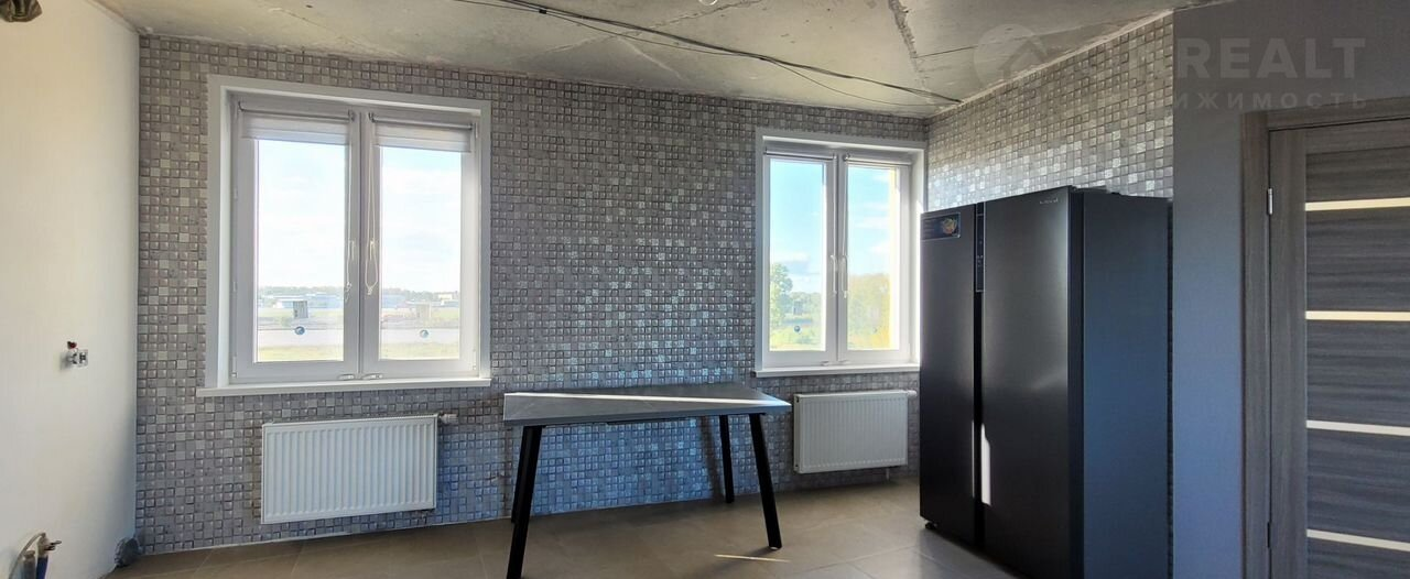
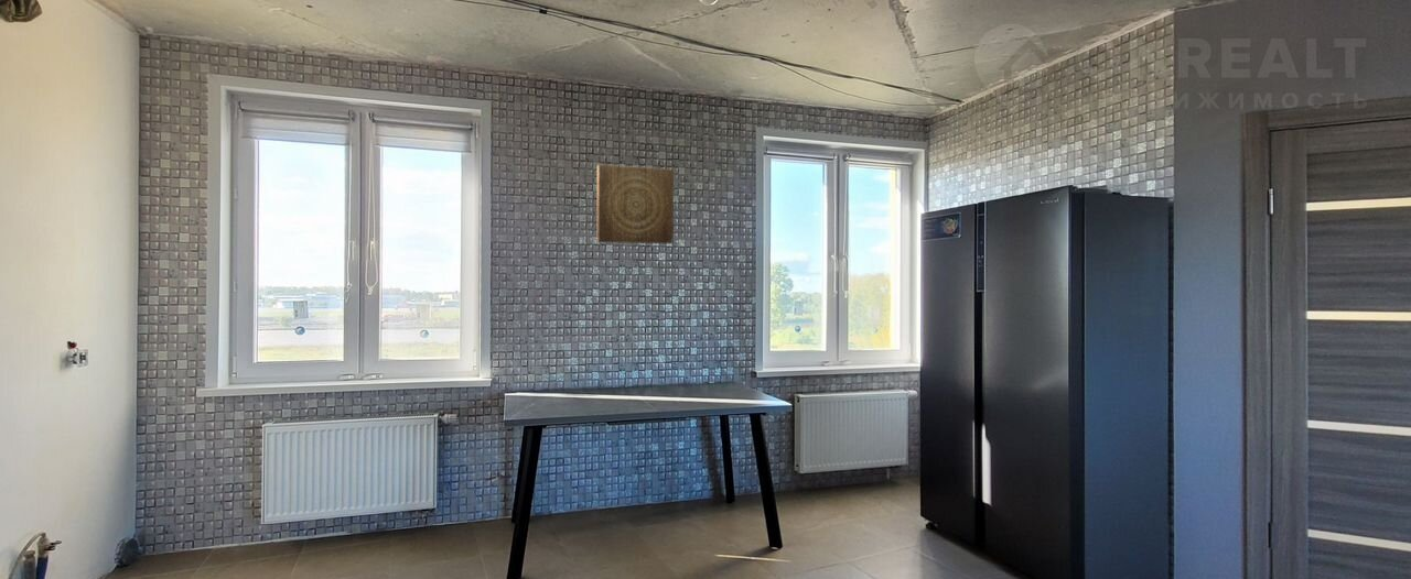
+ wall art [596,164,675,245]
